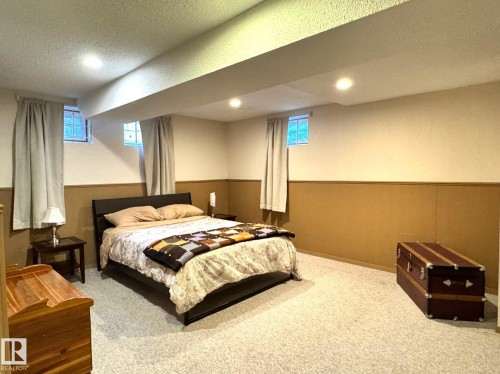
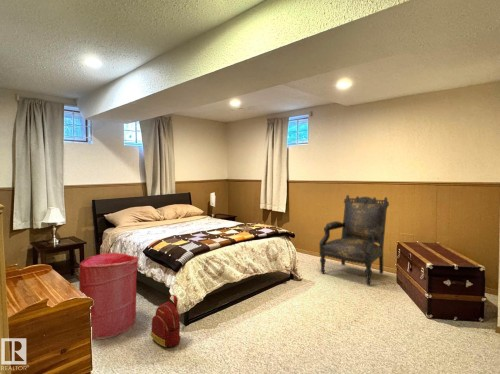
+ backpack [150,294,182,349]
+ armchair [318,194,390,286]
+ laundry hamper [78,252,139,341]
